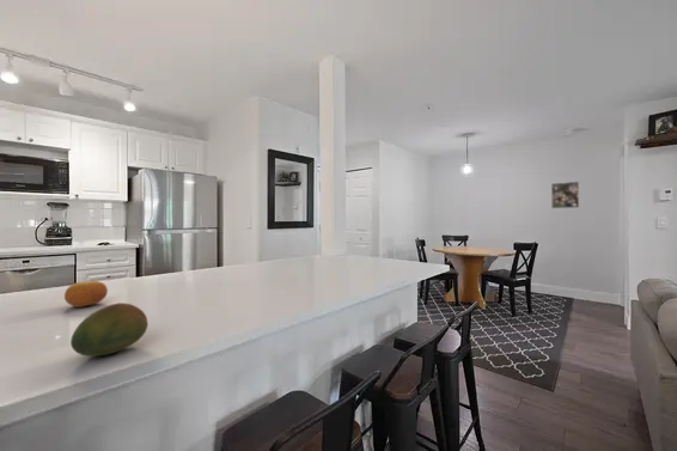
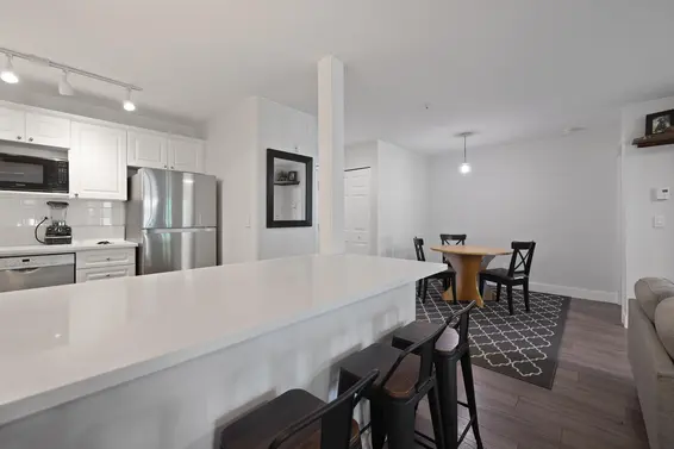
- fruit [69,301,148,358]
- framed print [550,181,580,209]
- fruit [63,280,109,309]
